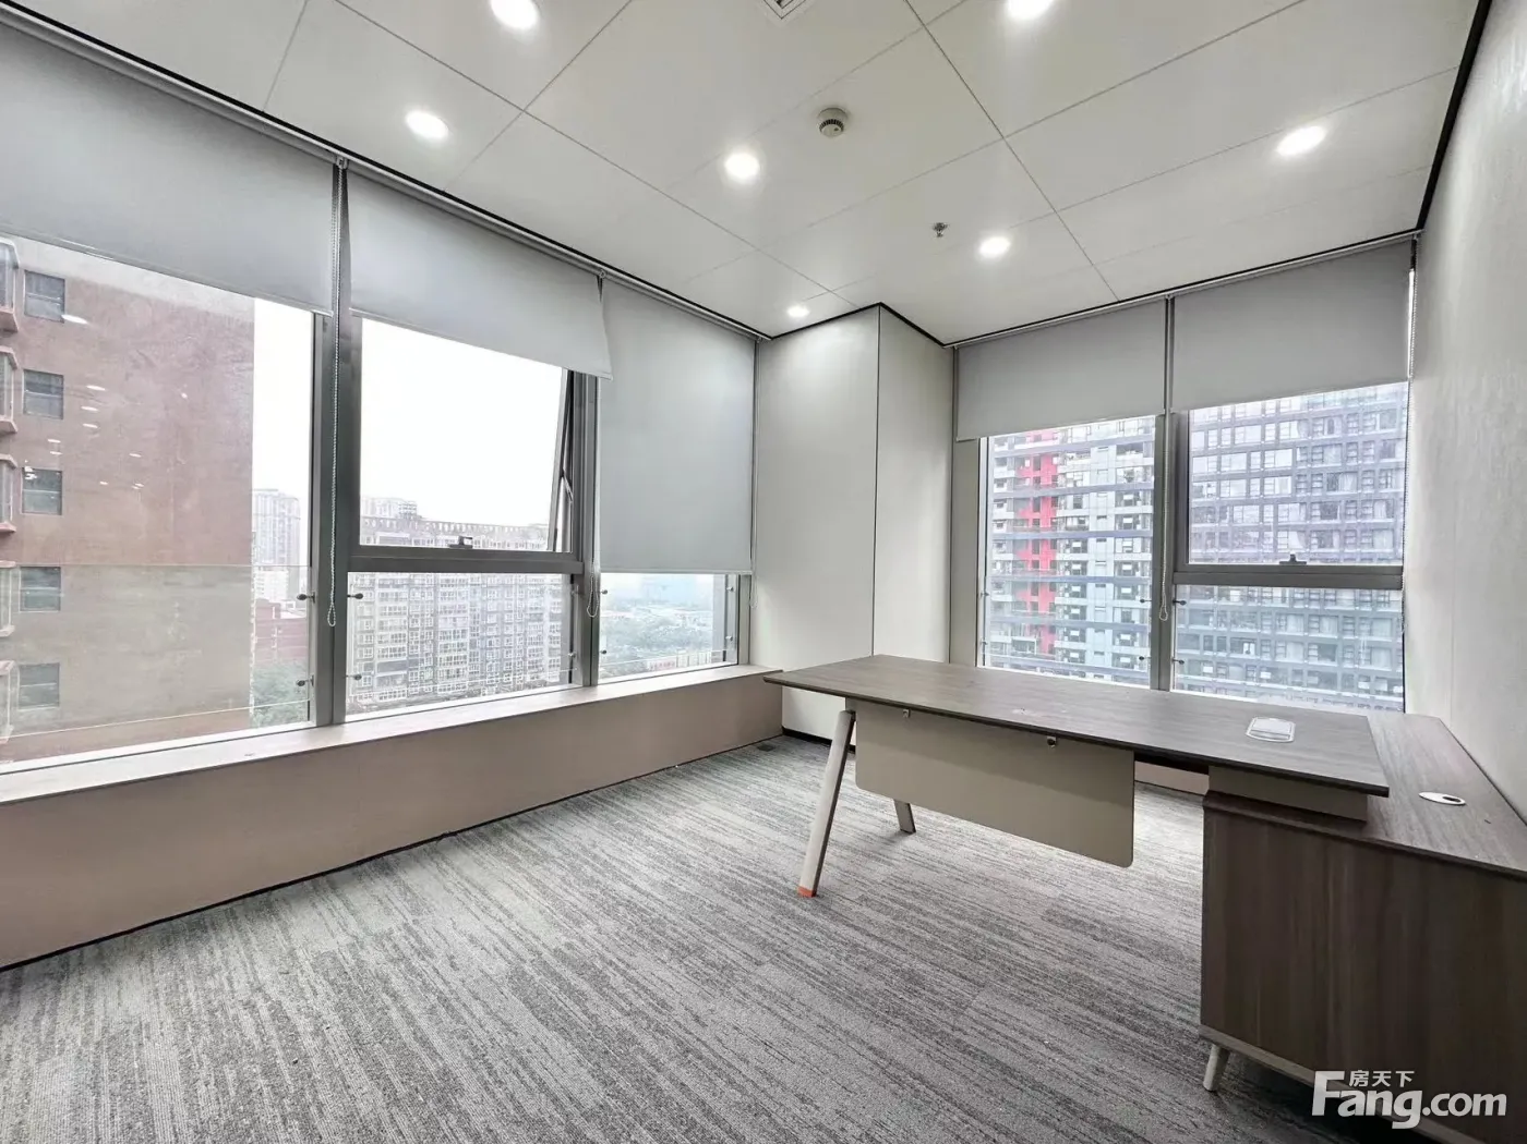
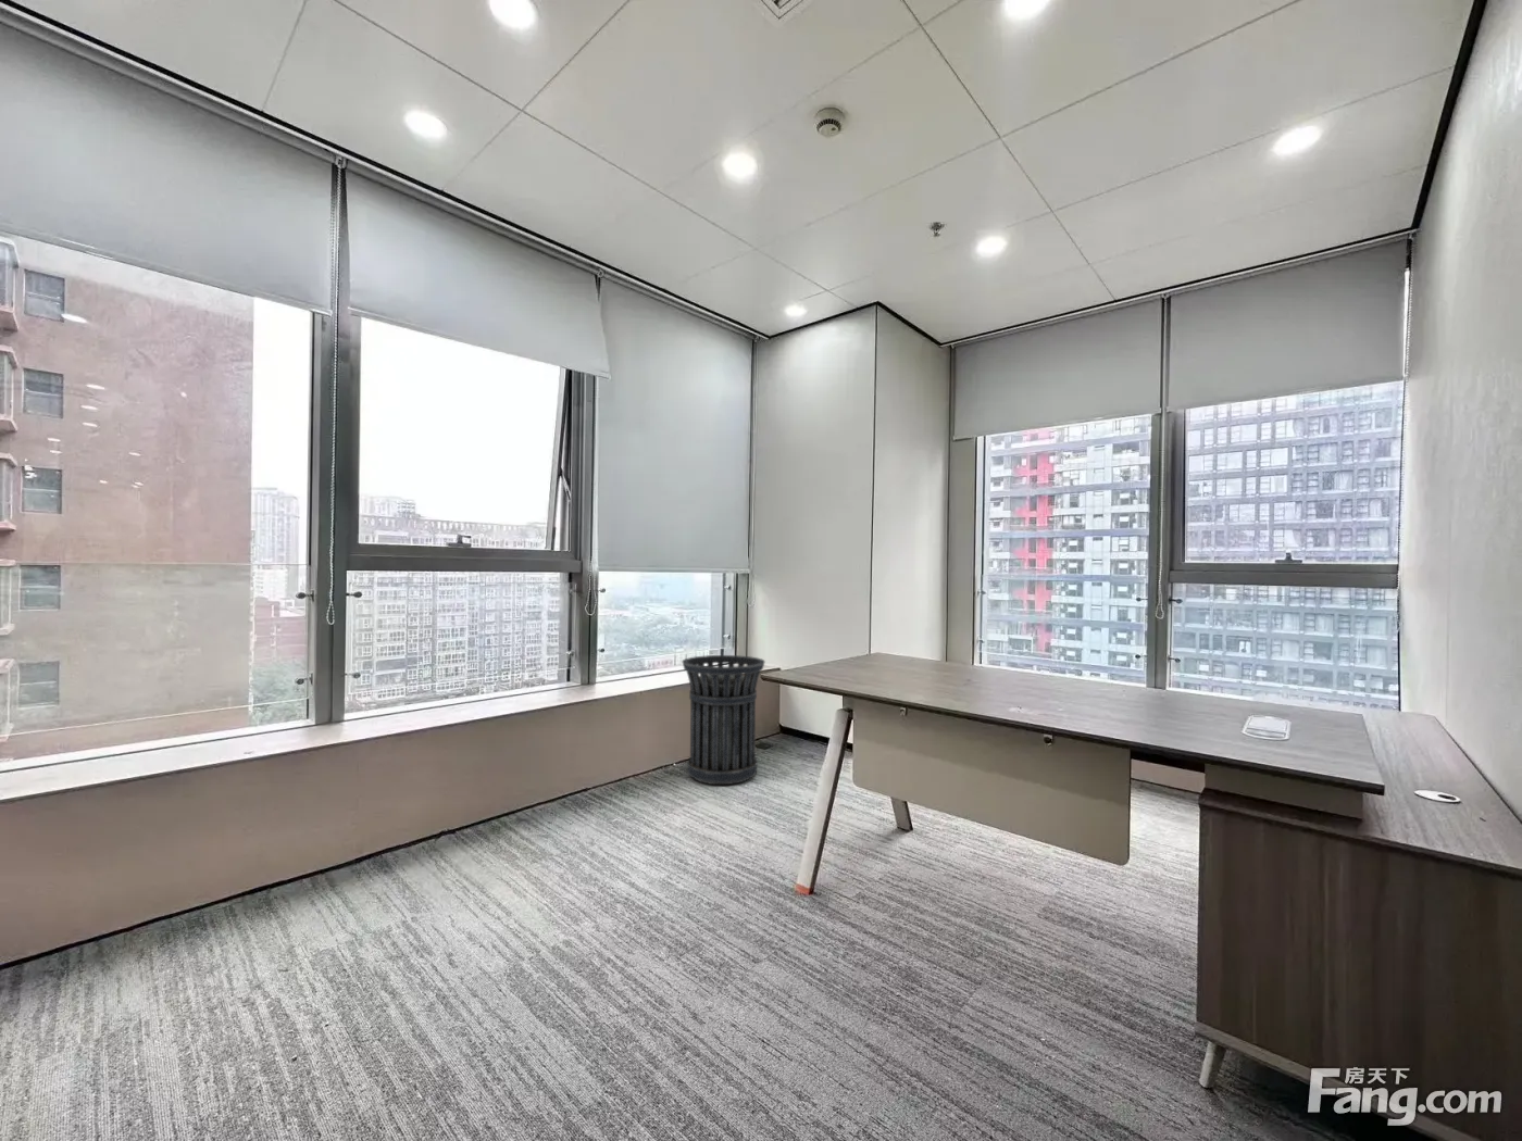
+ trash can [681,654,767,786]
